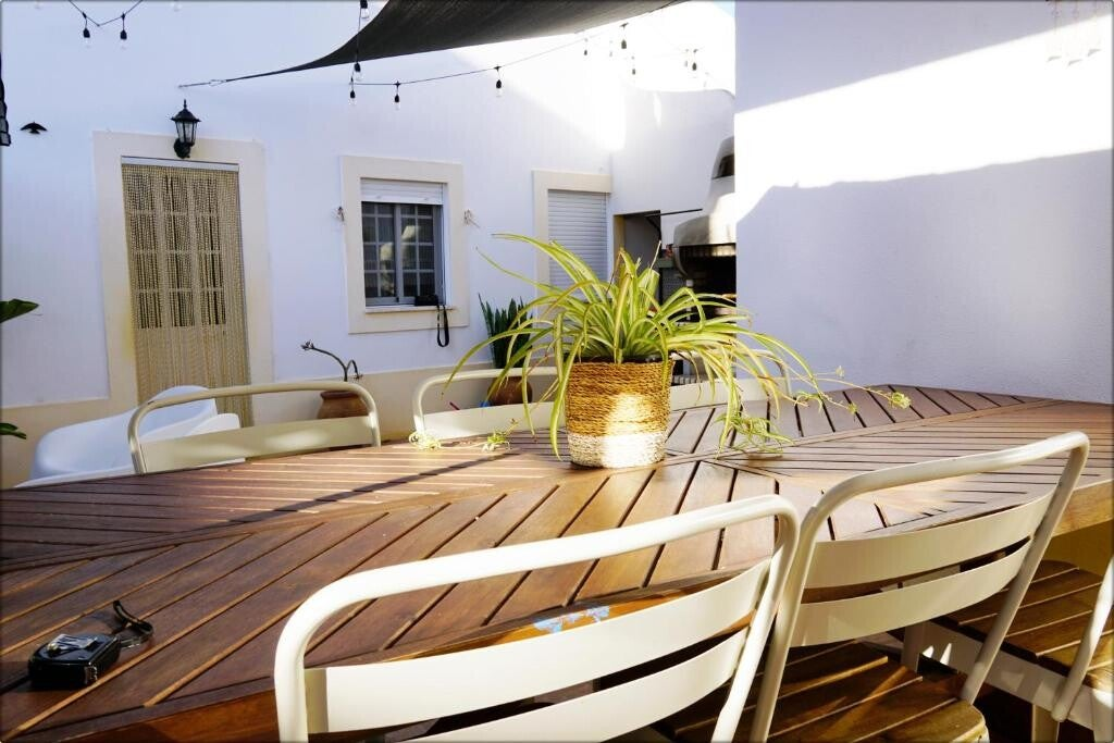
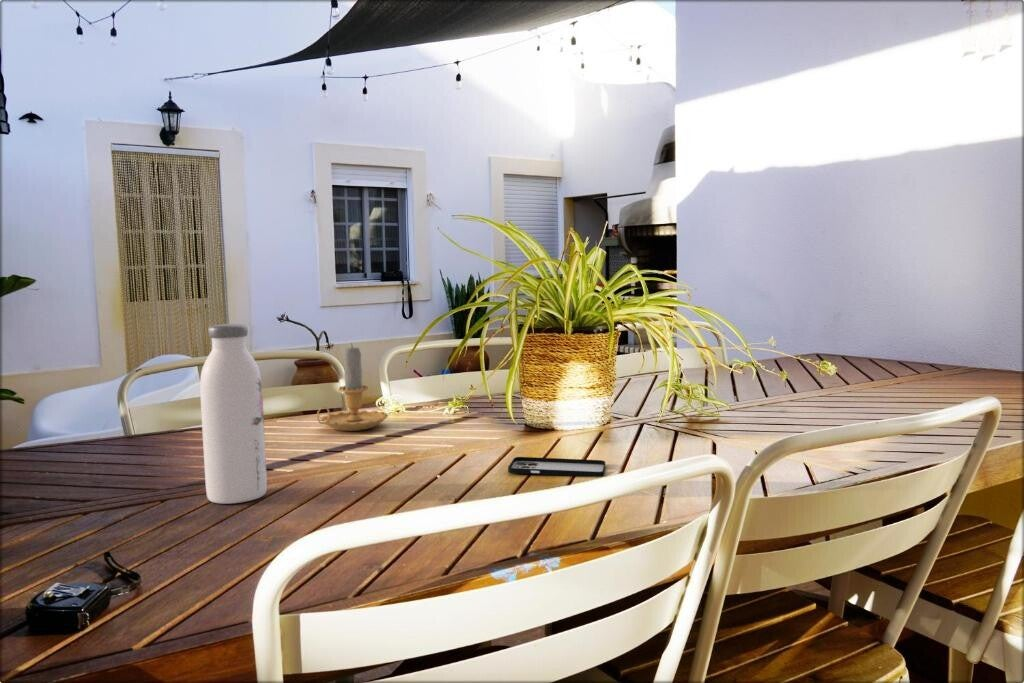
+ water bottle [199,323,268,505]
+ candle [316,342,389,432]
+ smartphone [507,456,606,478]
